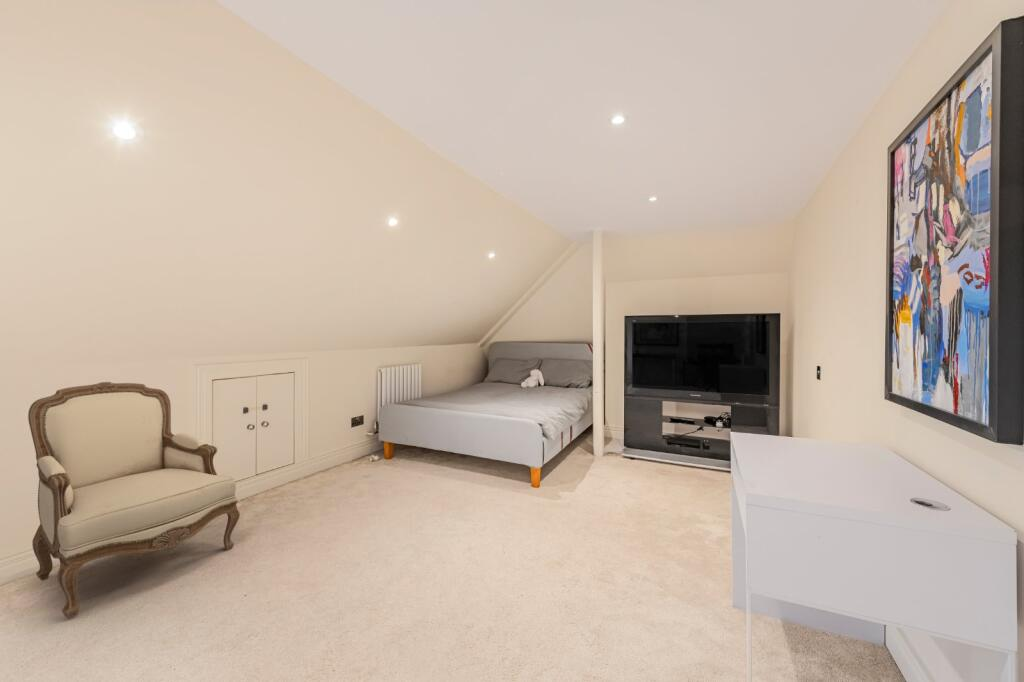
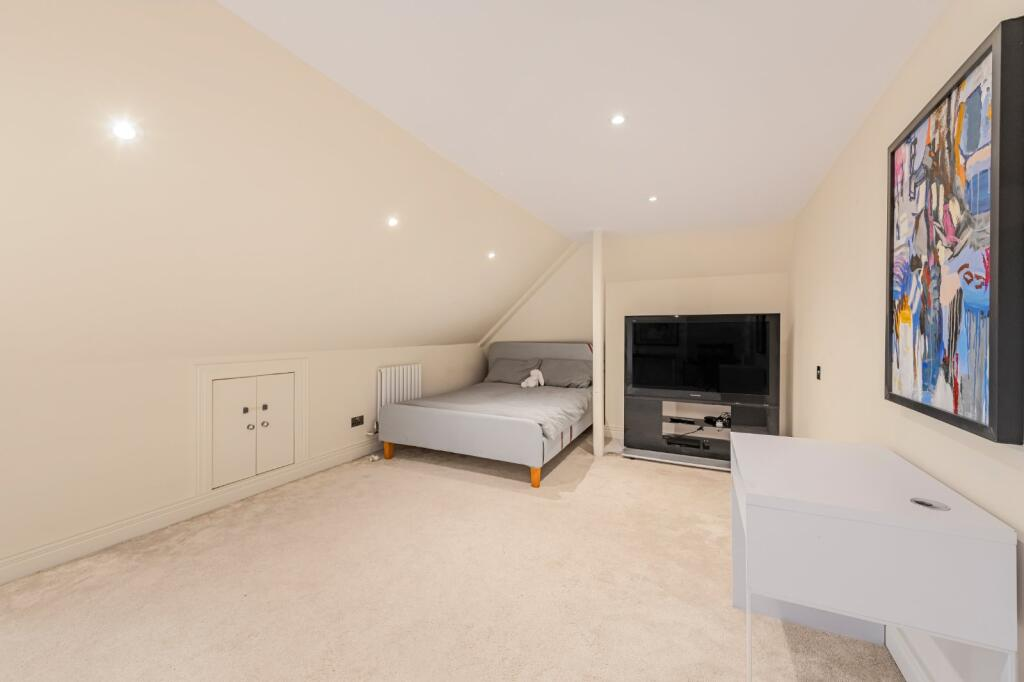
- armchair [27,381,241,619]
